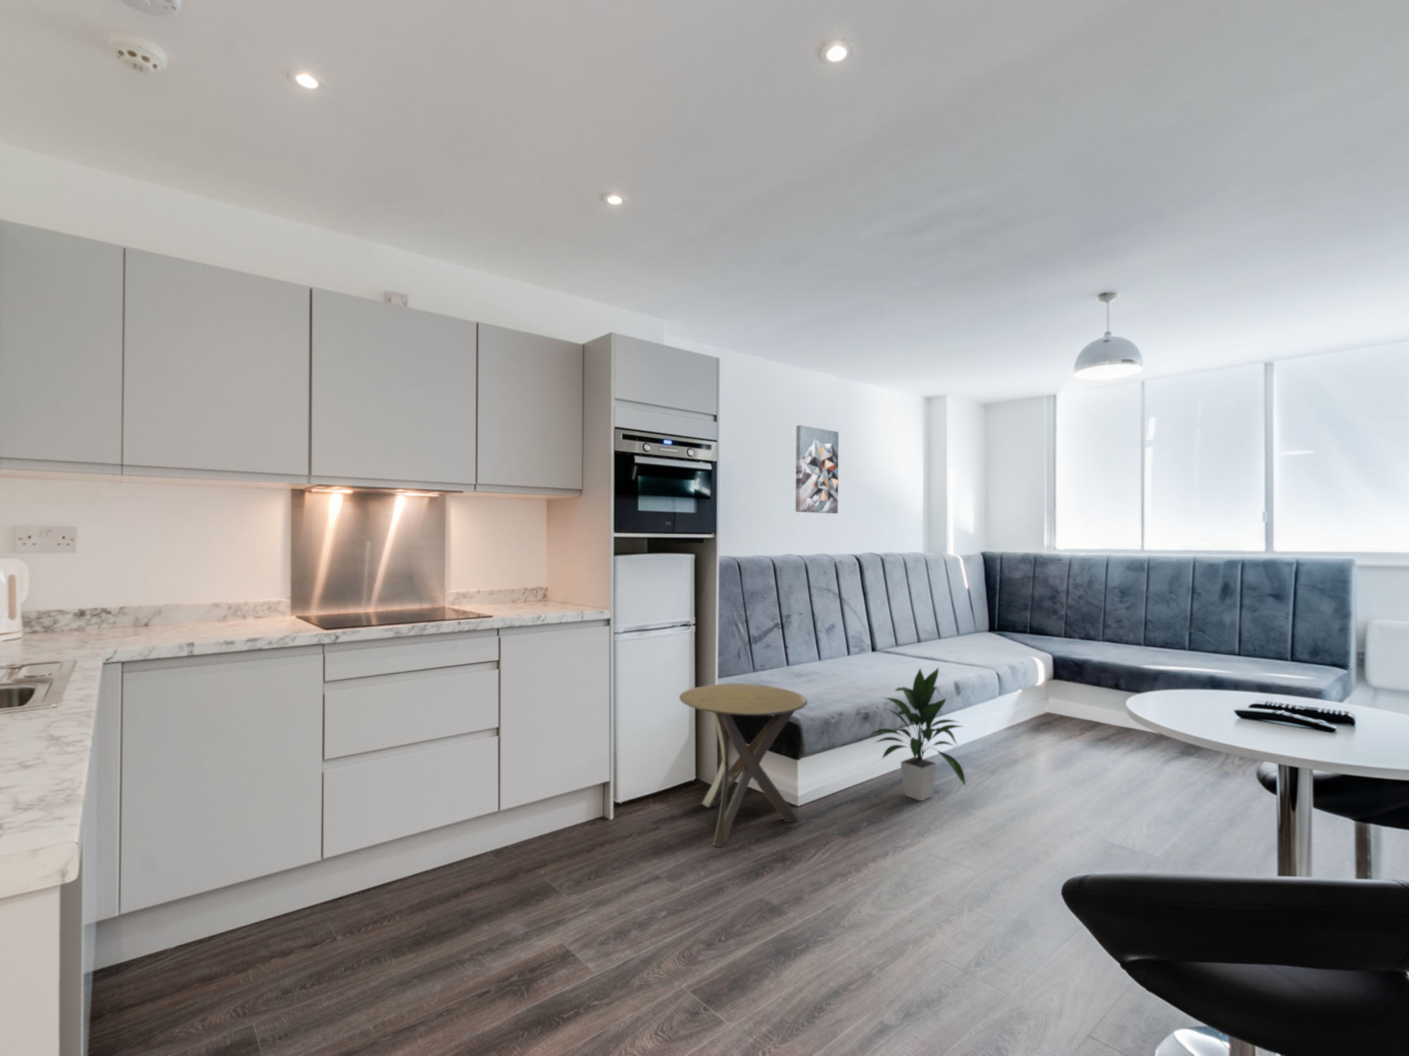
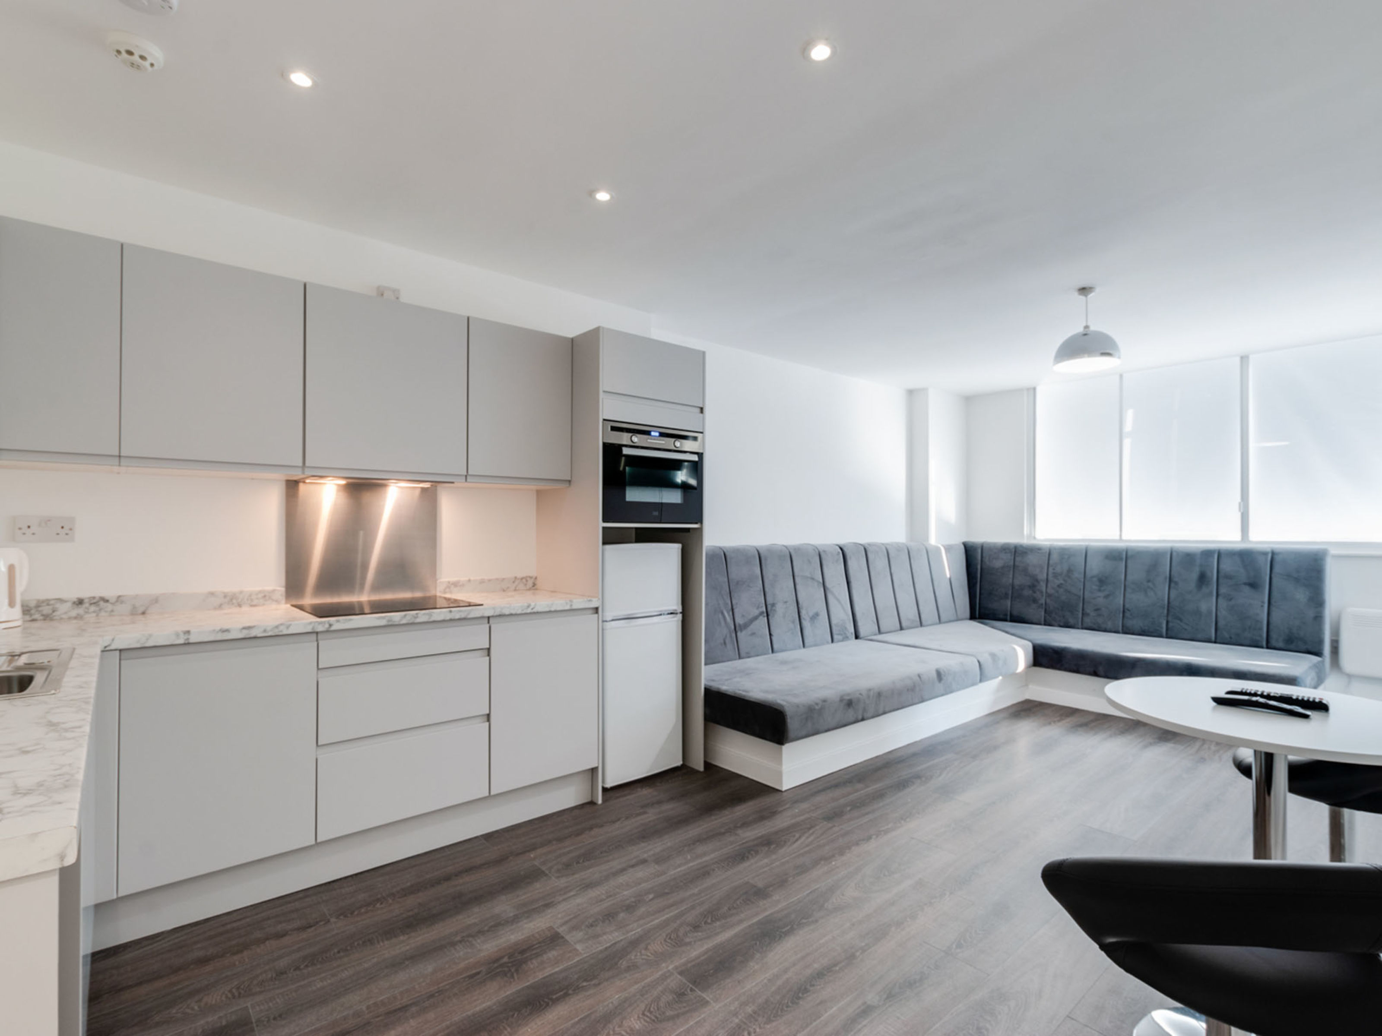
- side table [679,683,808,847]
- wall art [795,425,839,514]
- indoor plant [868,667,966,801]
